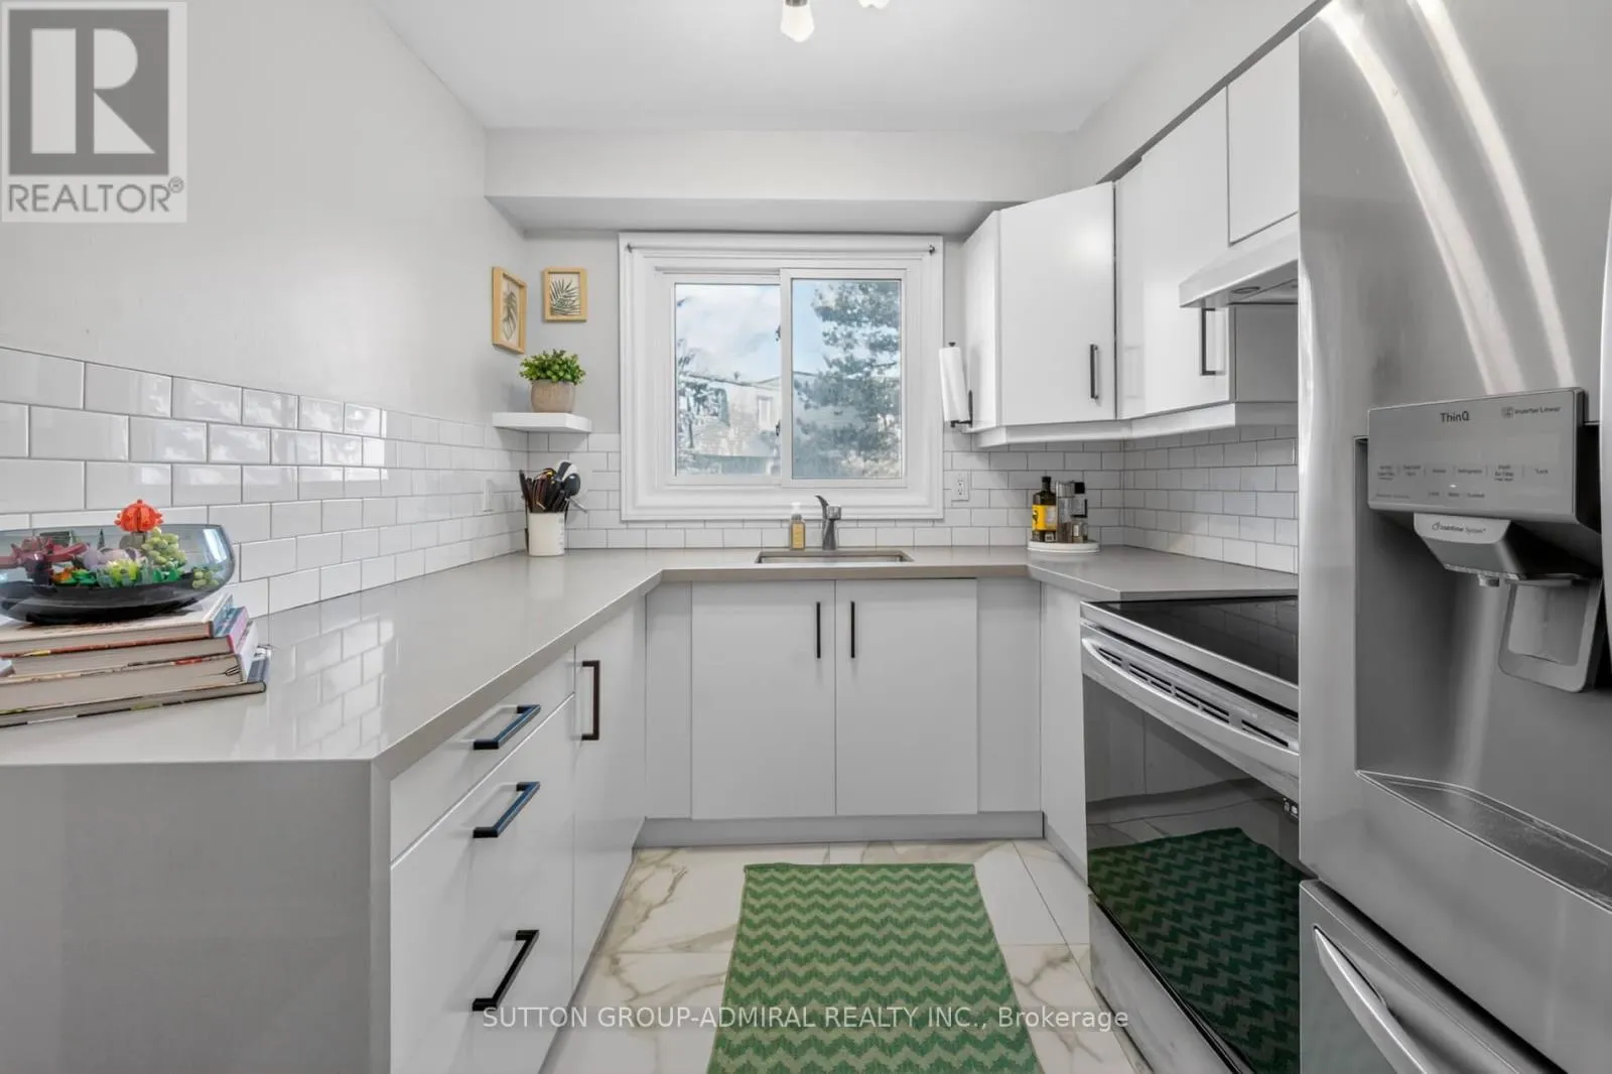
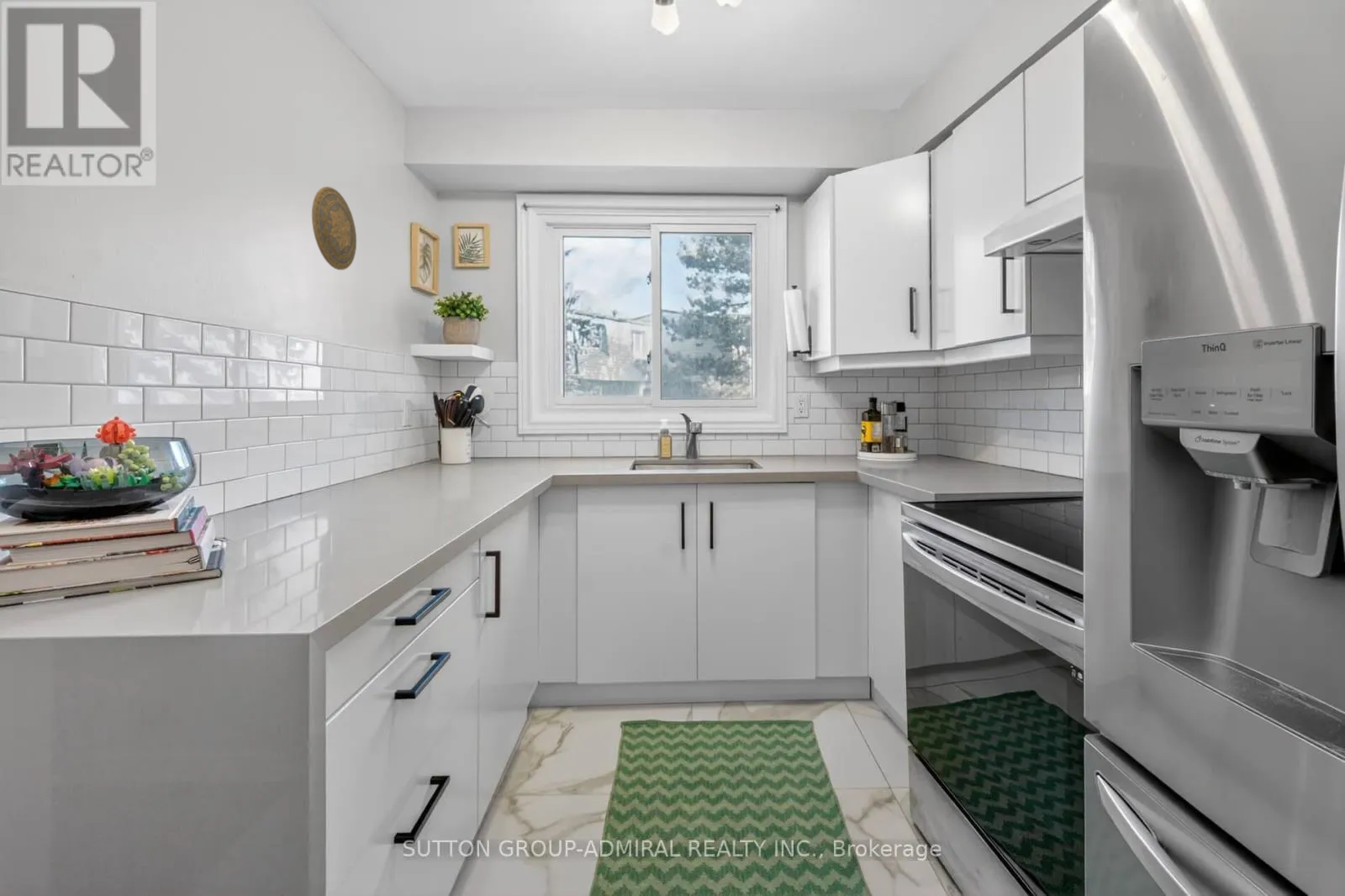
+ decorative plate [311,186,357,271]
